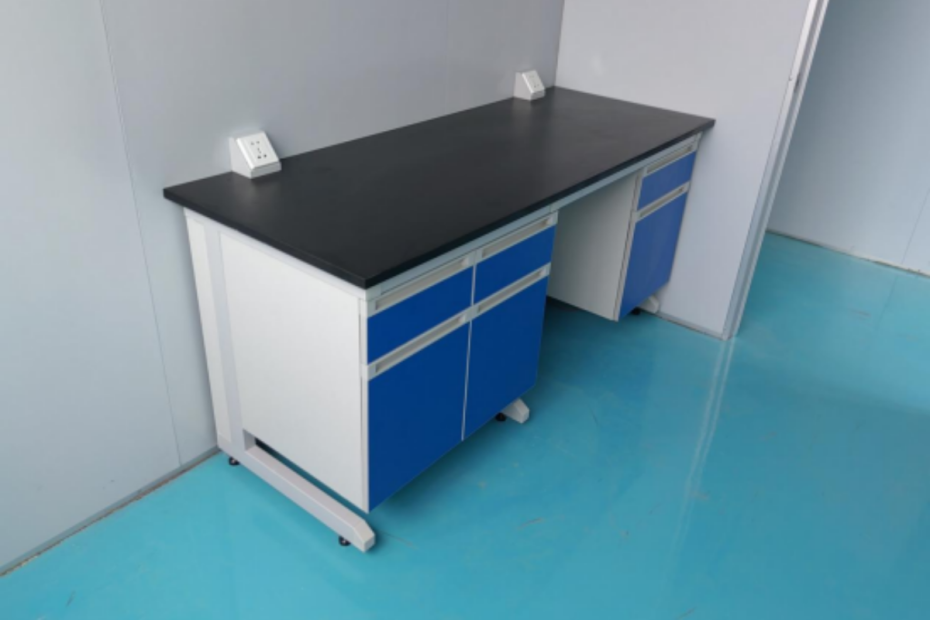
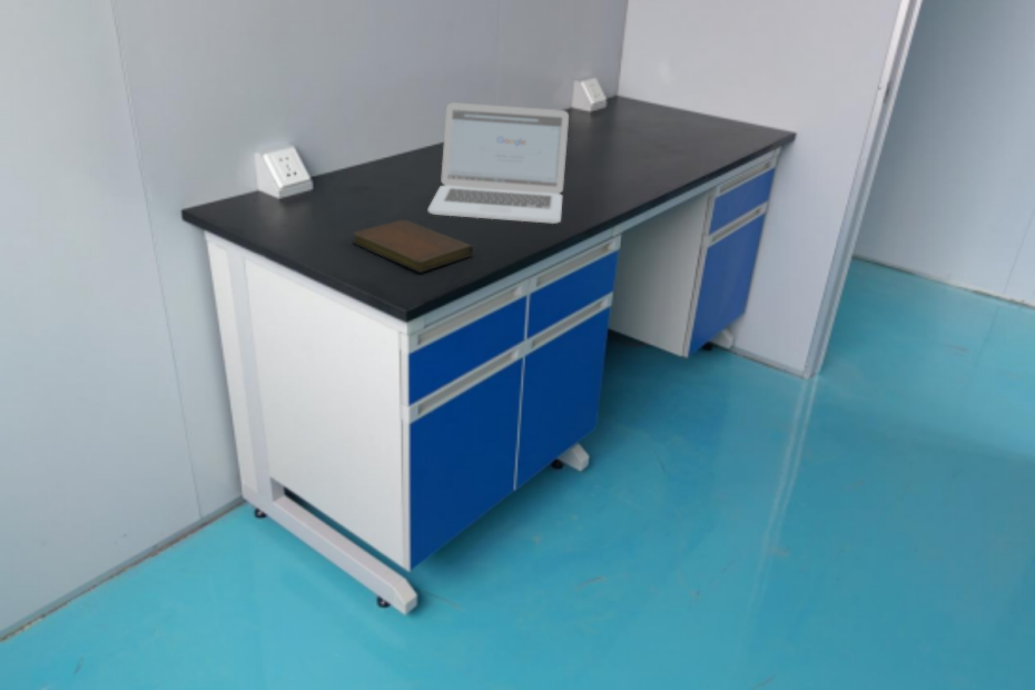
+ laptop [427,101,570,225]
+ notebook [352,219,474,274]
